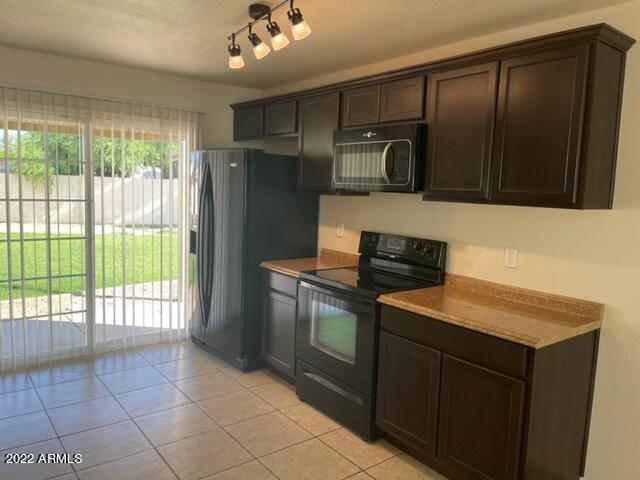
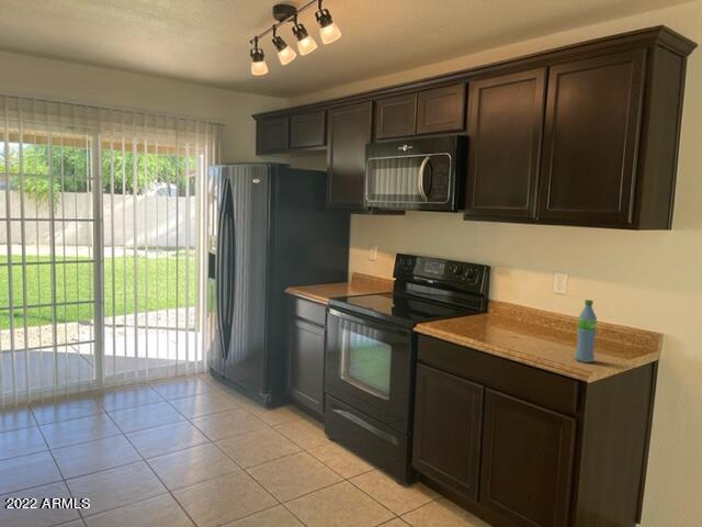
+ water bottle [574,299,598,363]
